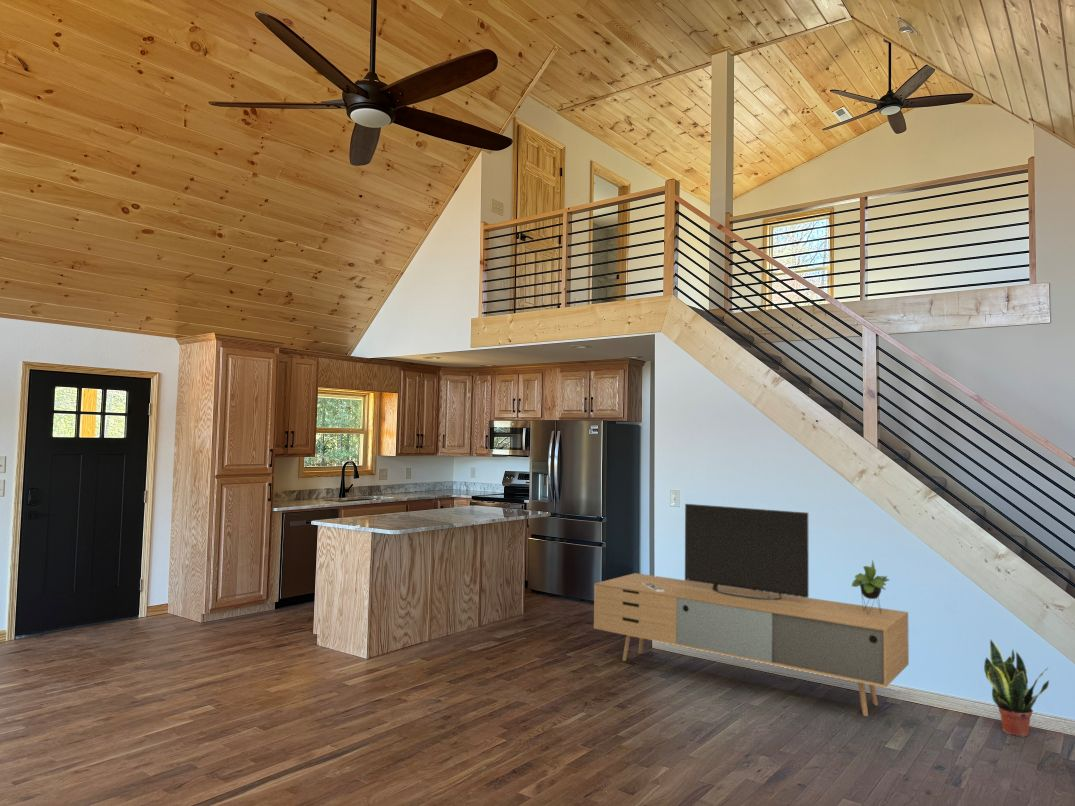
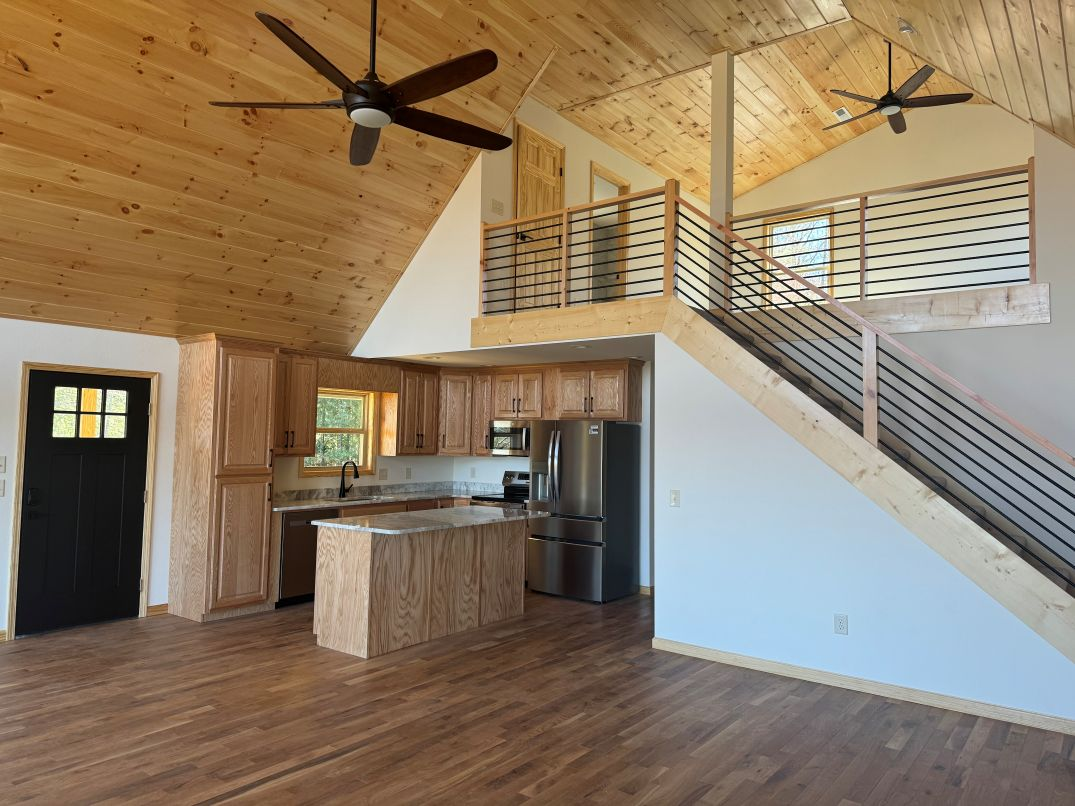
- media console [593,503,910,717]
- potted plant [983,639,1050,738]
